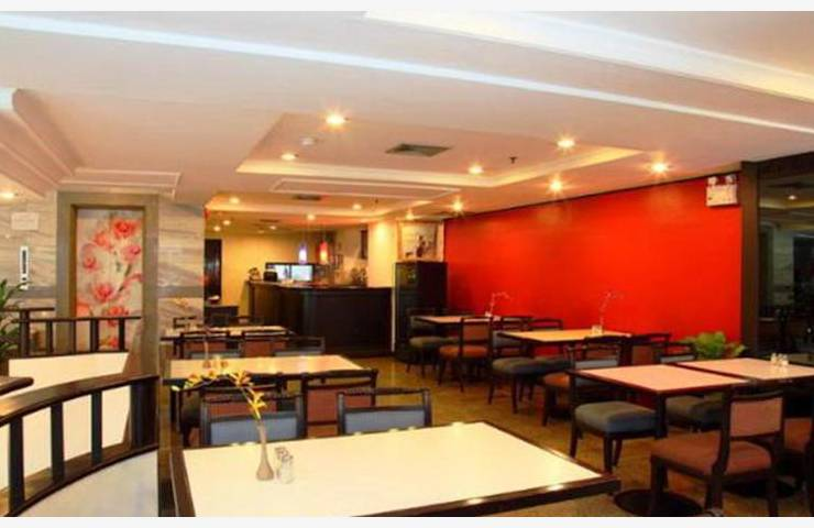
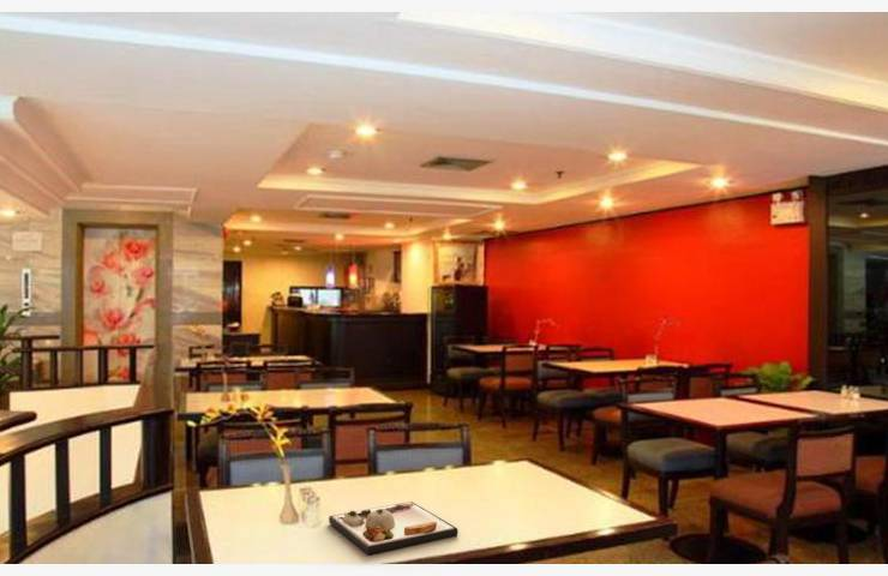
+ dinner plate [328,500,460,556]
